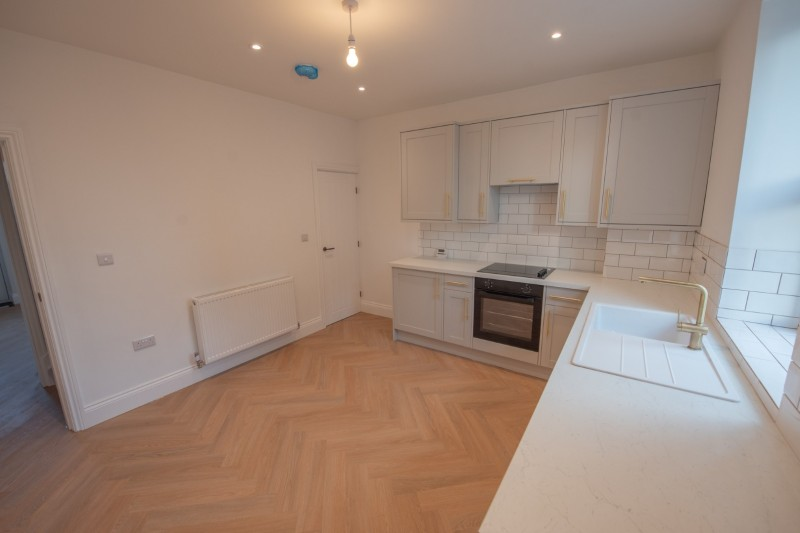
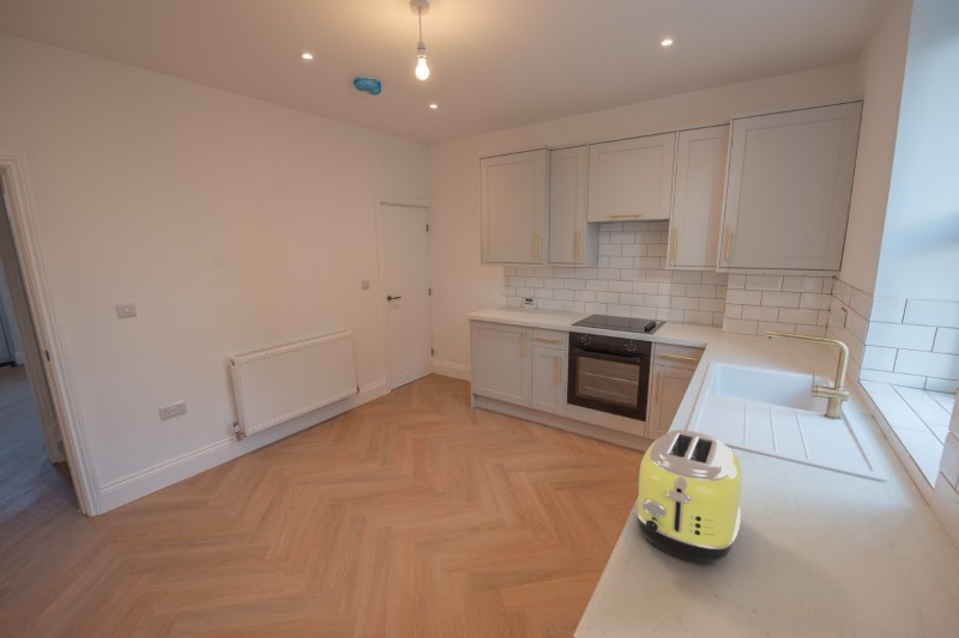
+ toaster [634,429,743,565]
